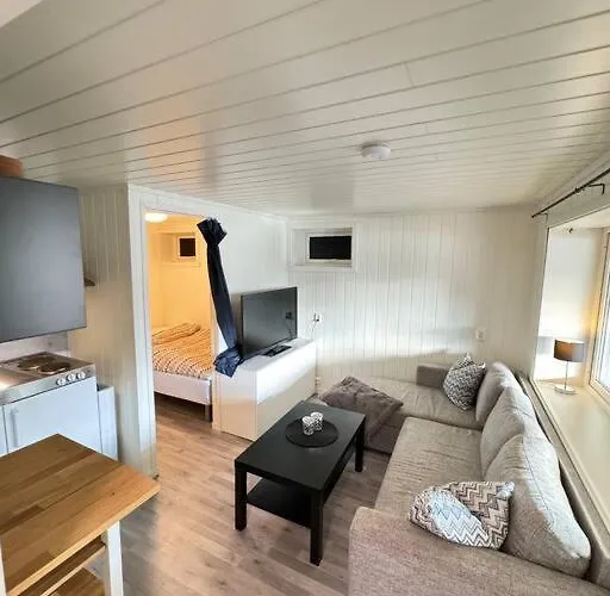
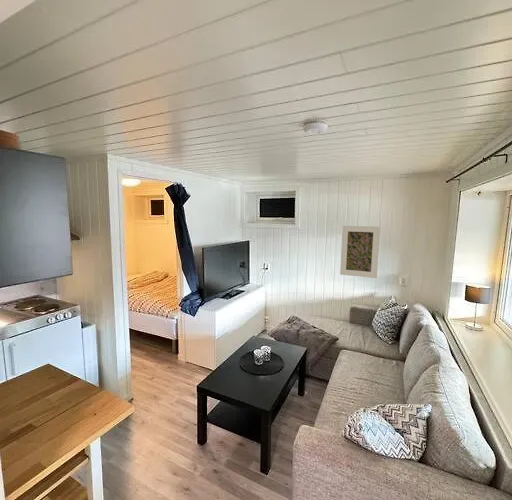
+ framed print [339,225,381,279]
